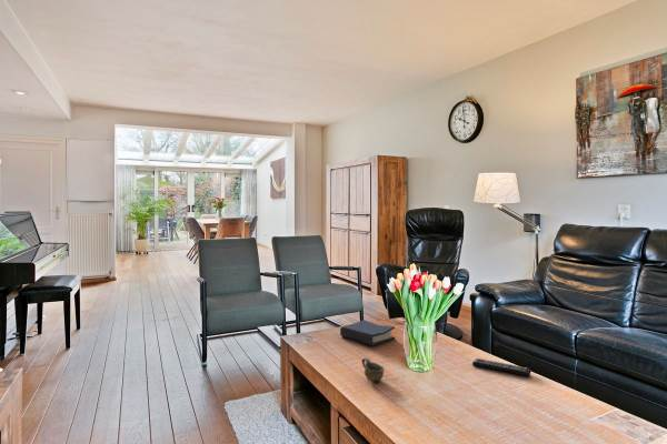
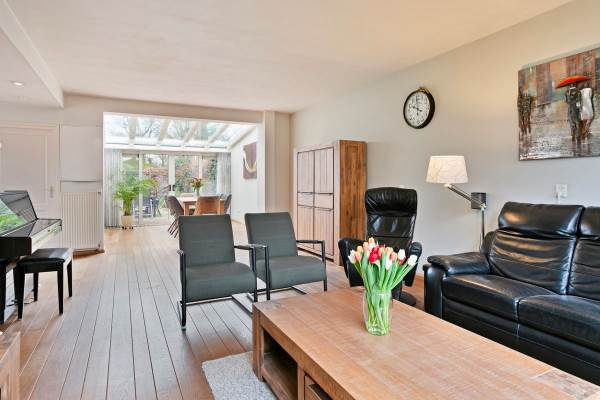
- hardback book [339,319,396,347]
- cup [360,356,386,382]
- remote control [471,357,532,377]
